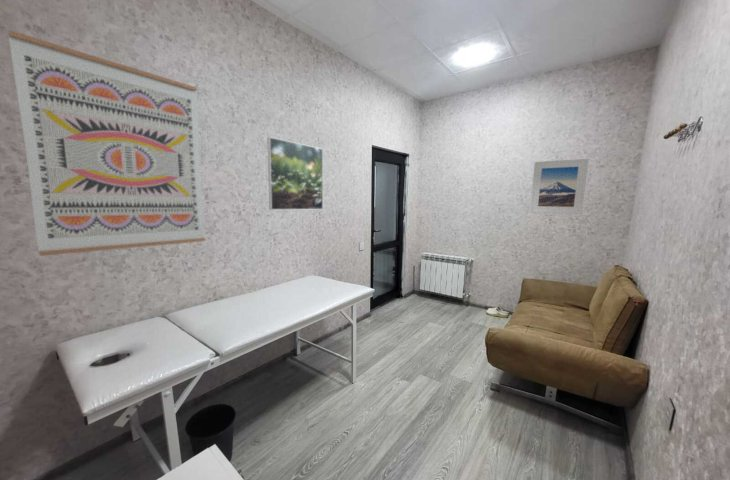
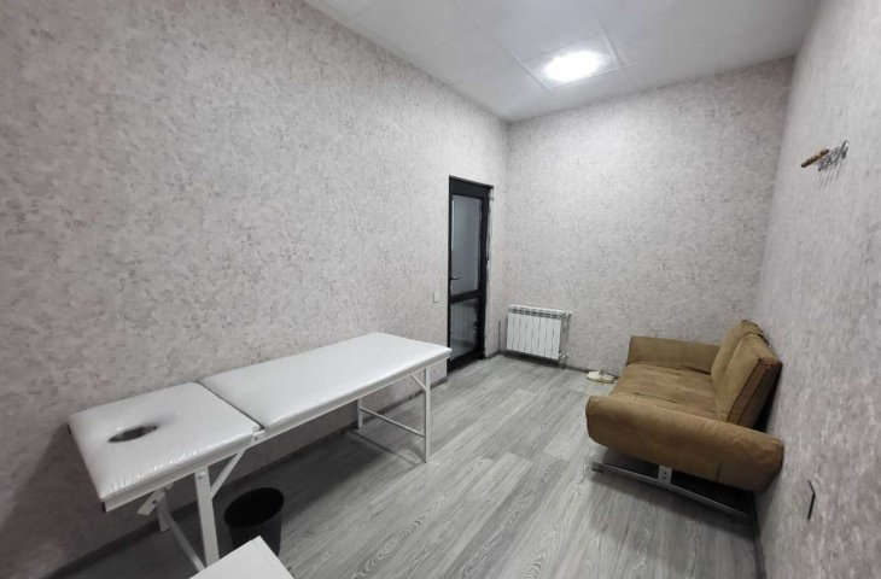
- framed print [529,158,589,215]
- wall art [7,29,206,257]
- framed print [266,136,324,211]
